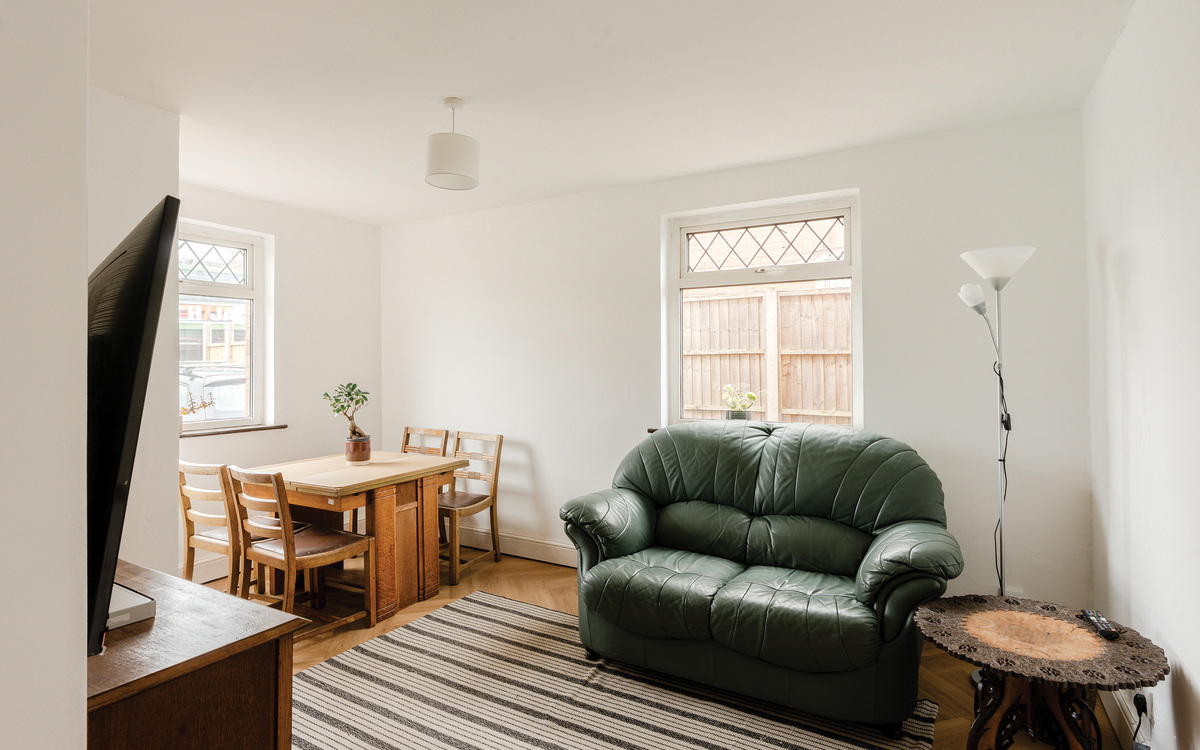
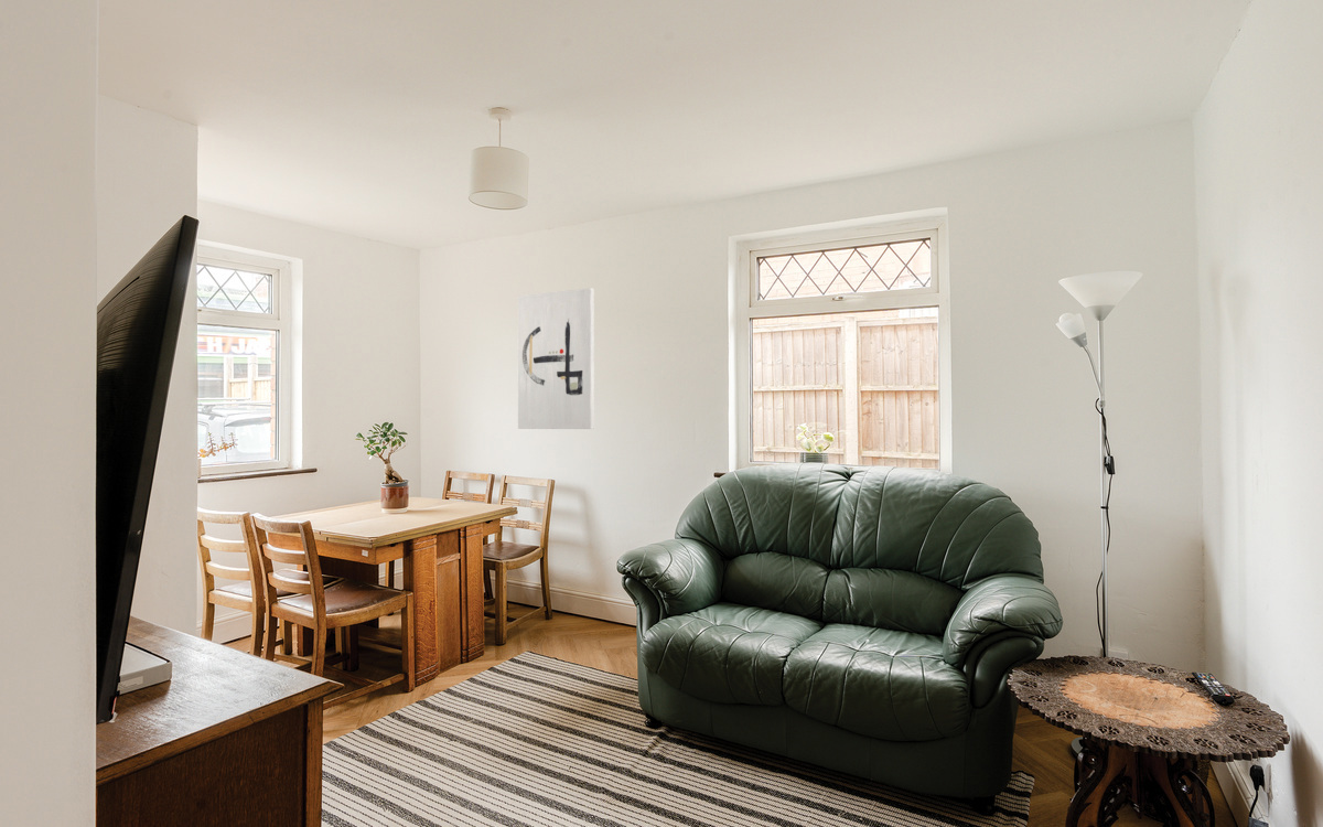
+ wall art [517,287,595,430]
